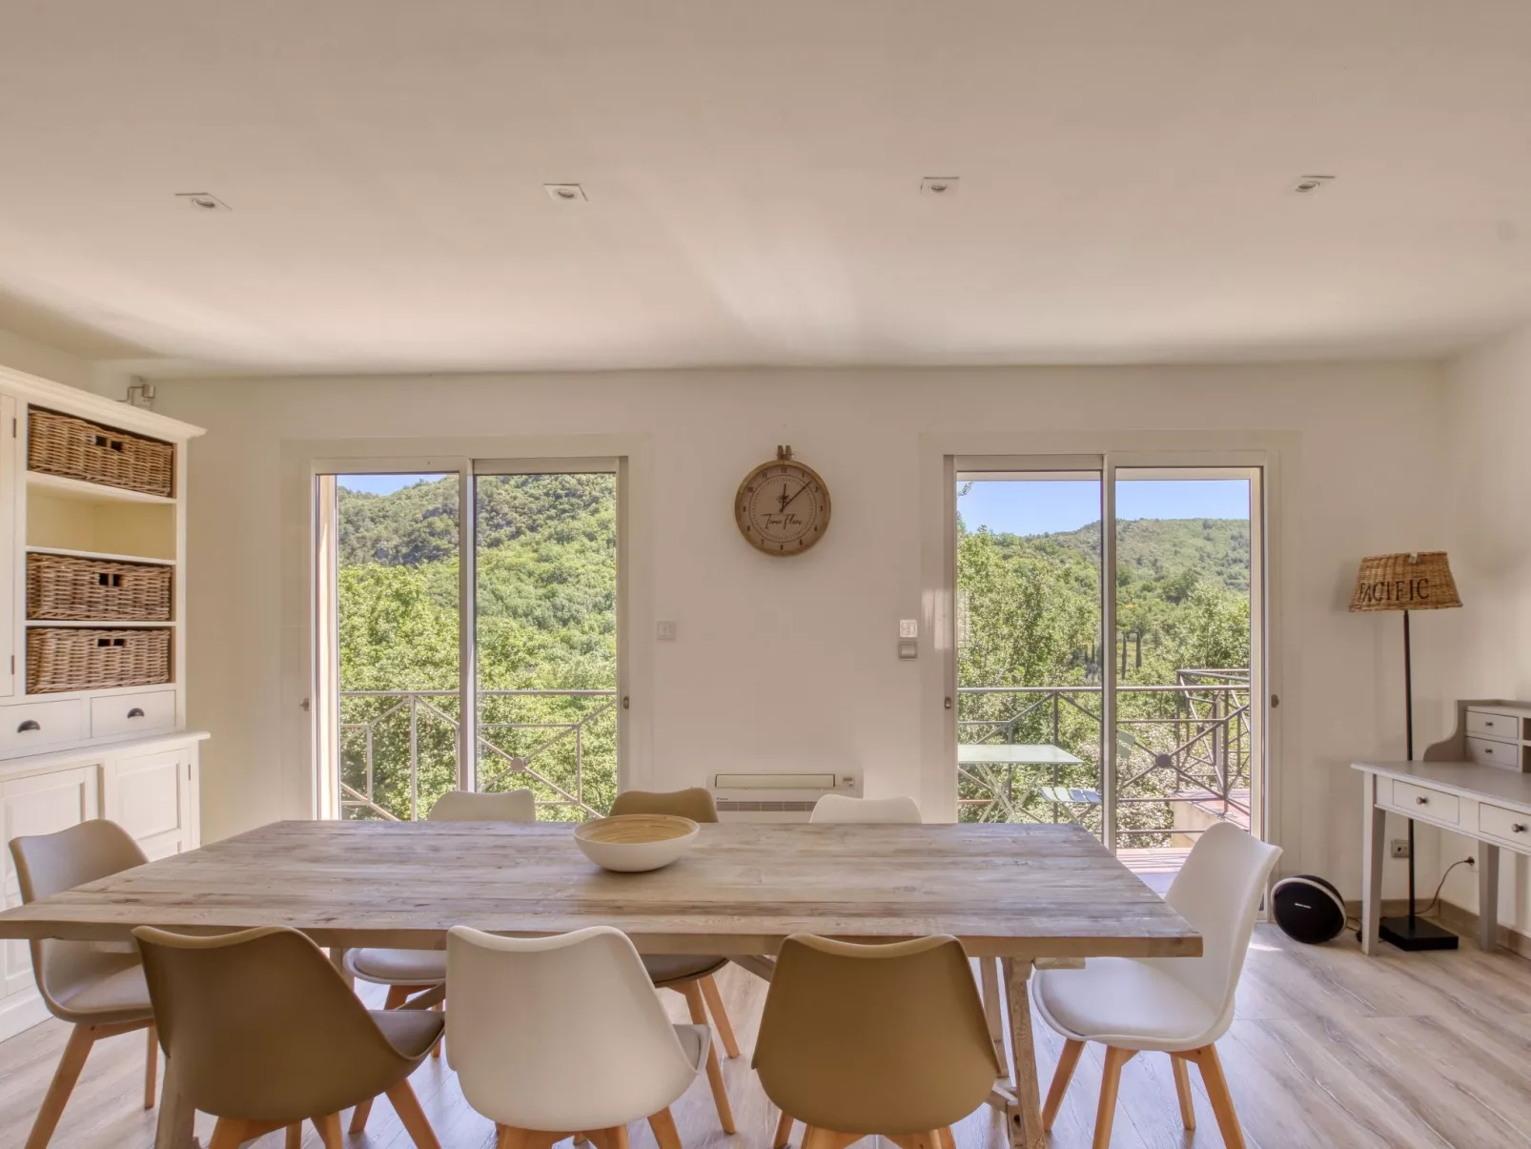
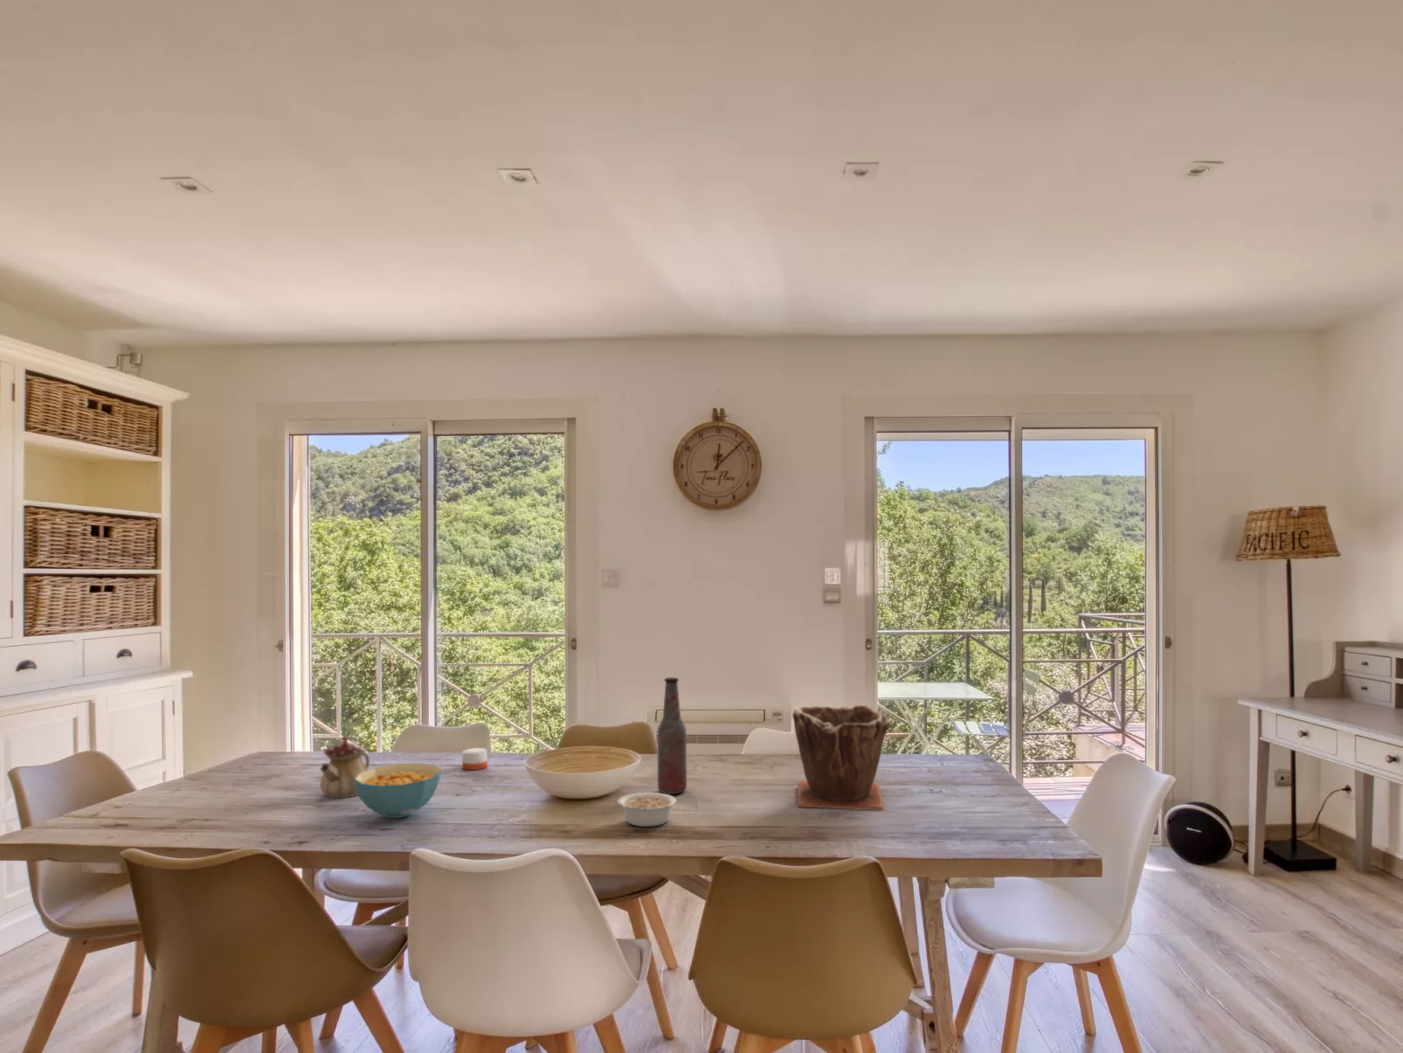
+ bottle [657,676,688,795]
+ cereal bowl [355,762,442,819]
+ plant pot [792,705,892,811]
+ legume [617,792,677,827]
+ teapot [318,734,370,799]
+ candle [461,744,489,771]
